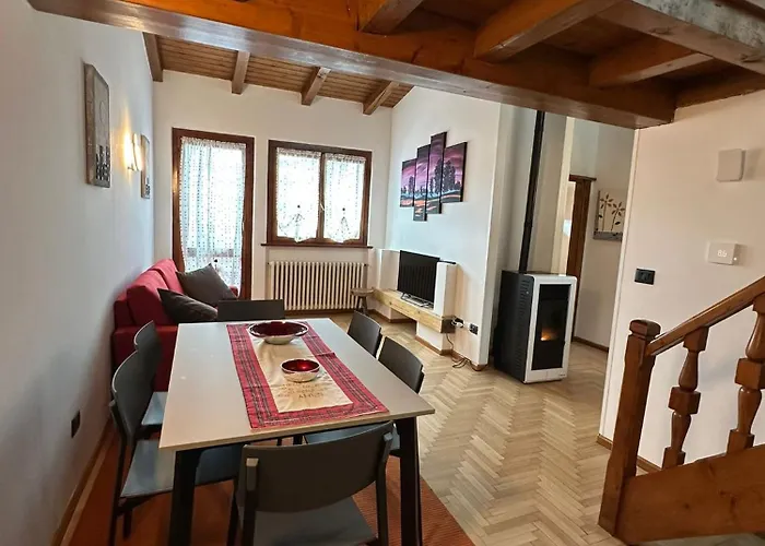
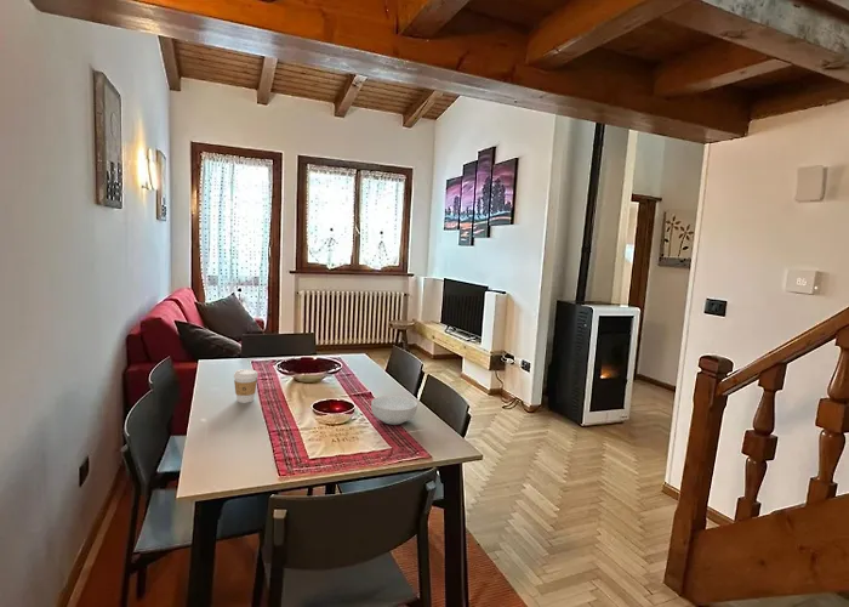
+ coffee cup [233,368,260,404]
+ cereal bowl [370,395,418,426]
